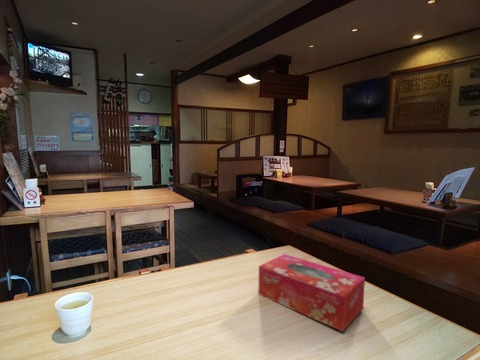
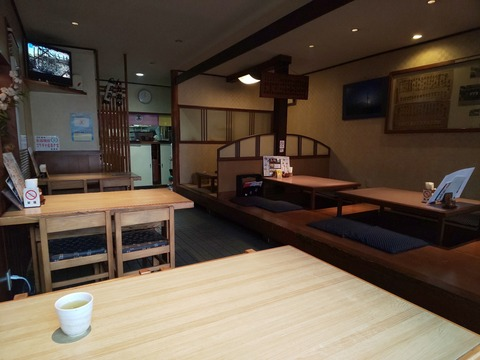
- tissue box [257,253,366,332]
